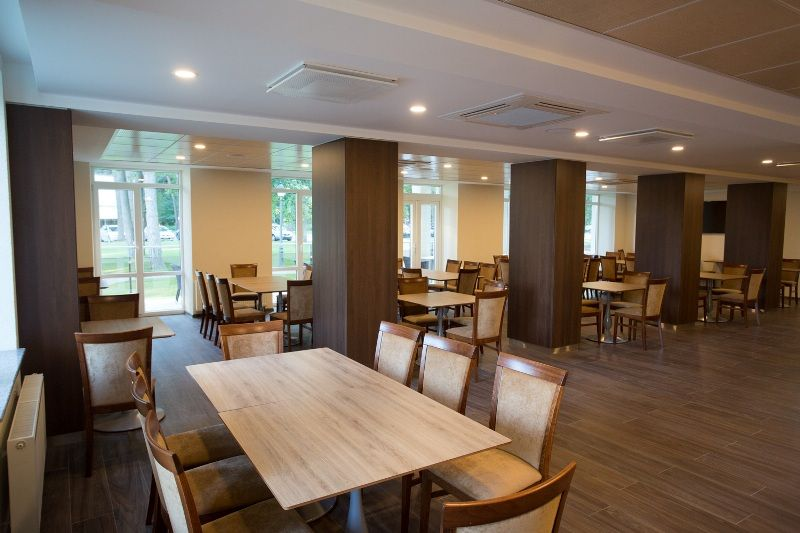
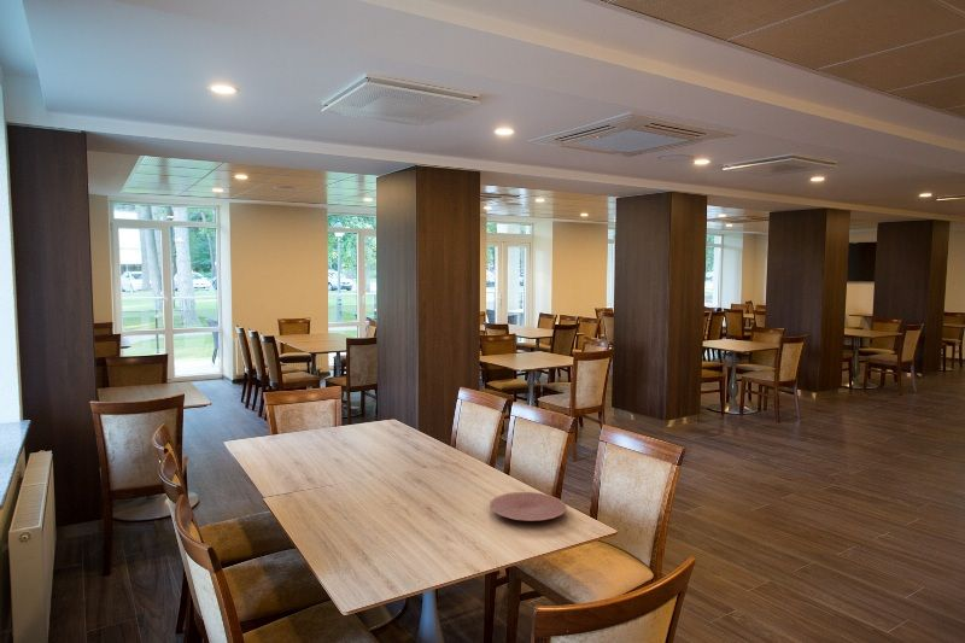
+ plate [489,491,568,522]
